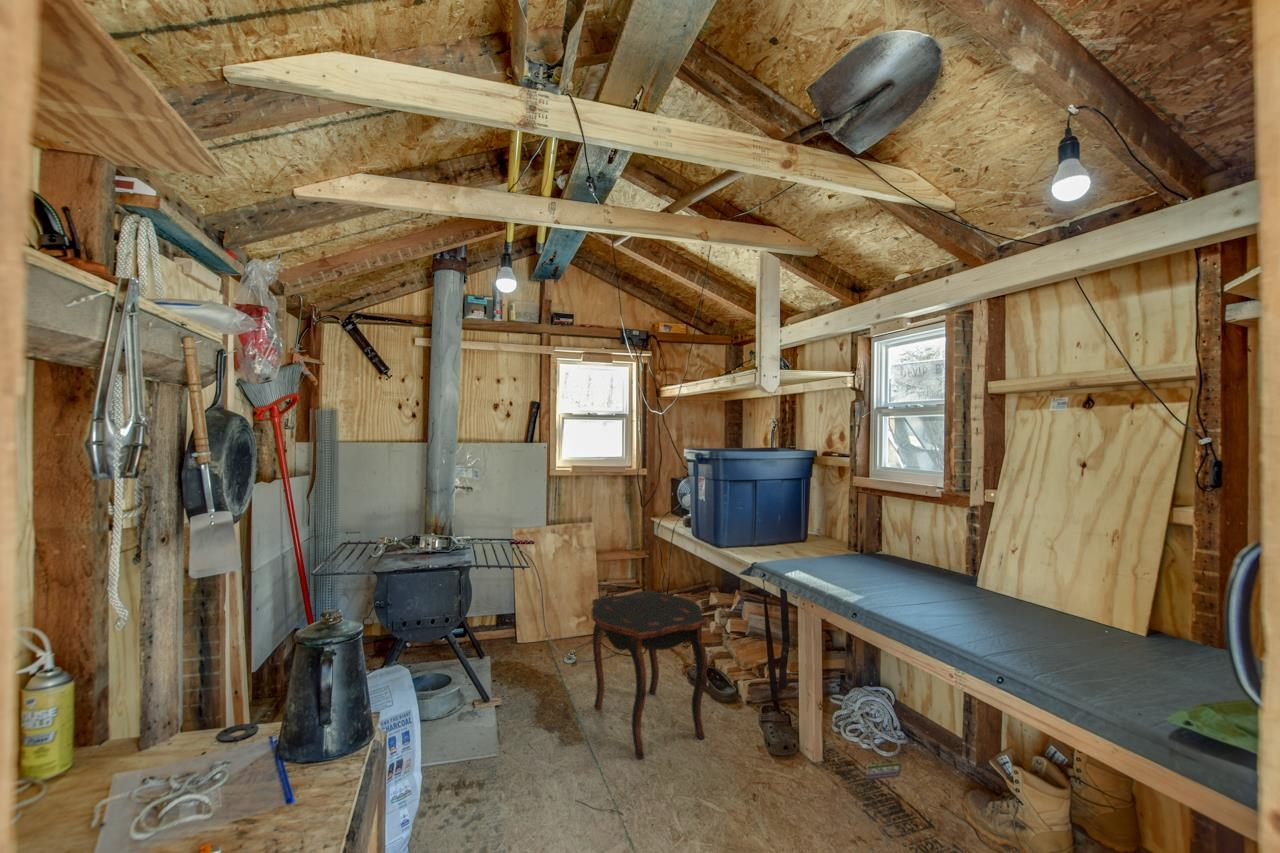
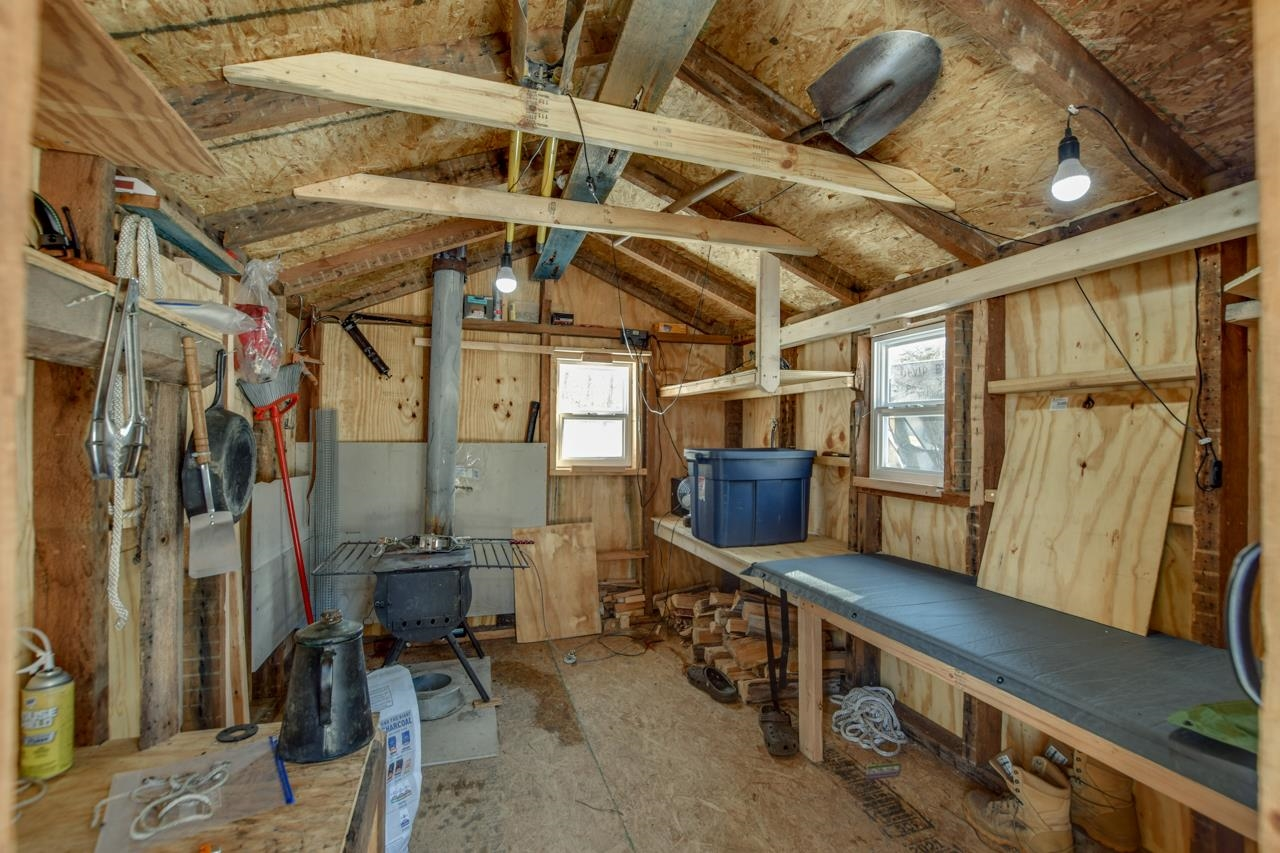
- side table [591,589,708,760]
